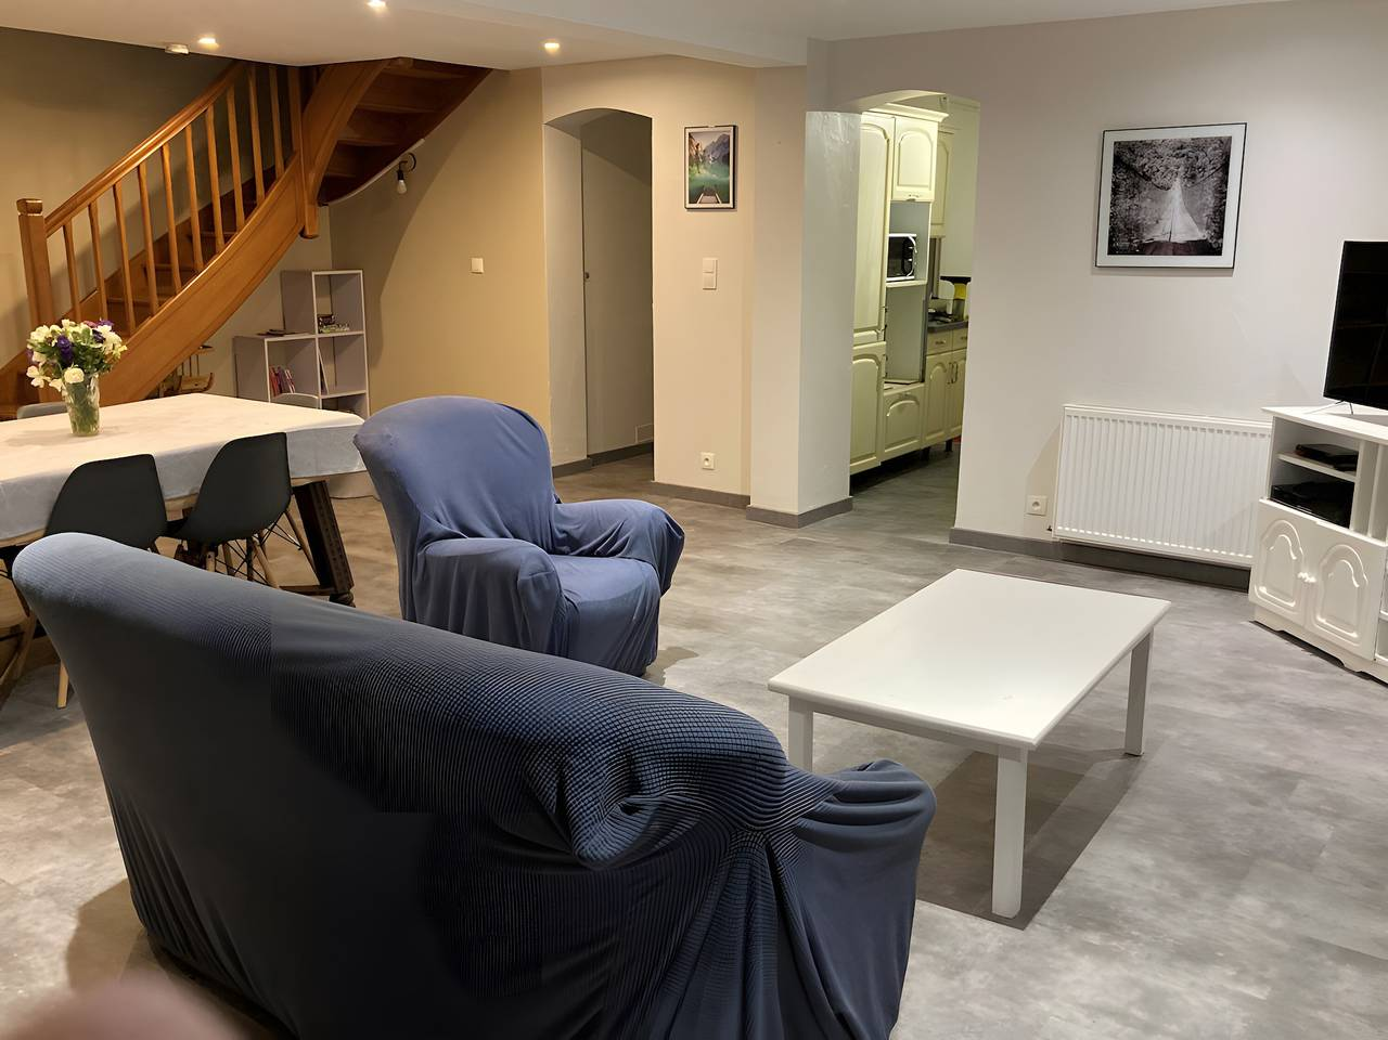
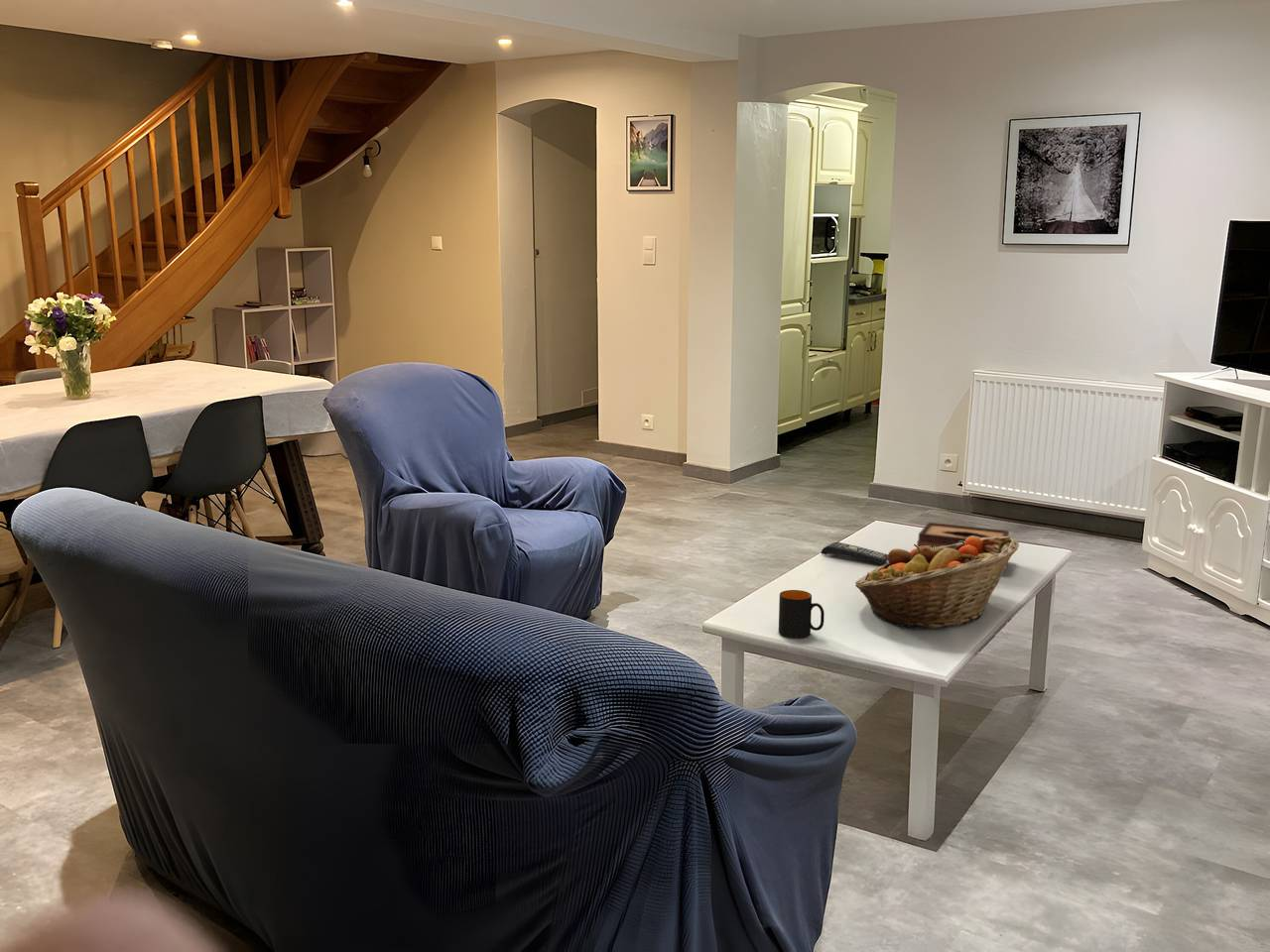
+ fruit basket [854,535,1020,630]
+ tissue box [916,522,1010,548]
+ remote control [820,541,889,565]
+ mug [778,589,826,639]
